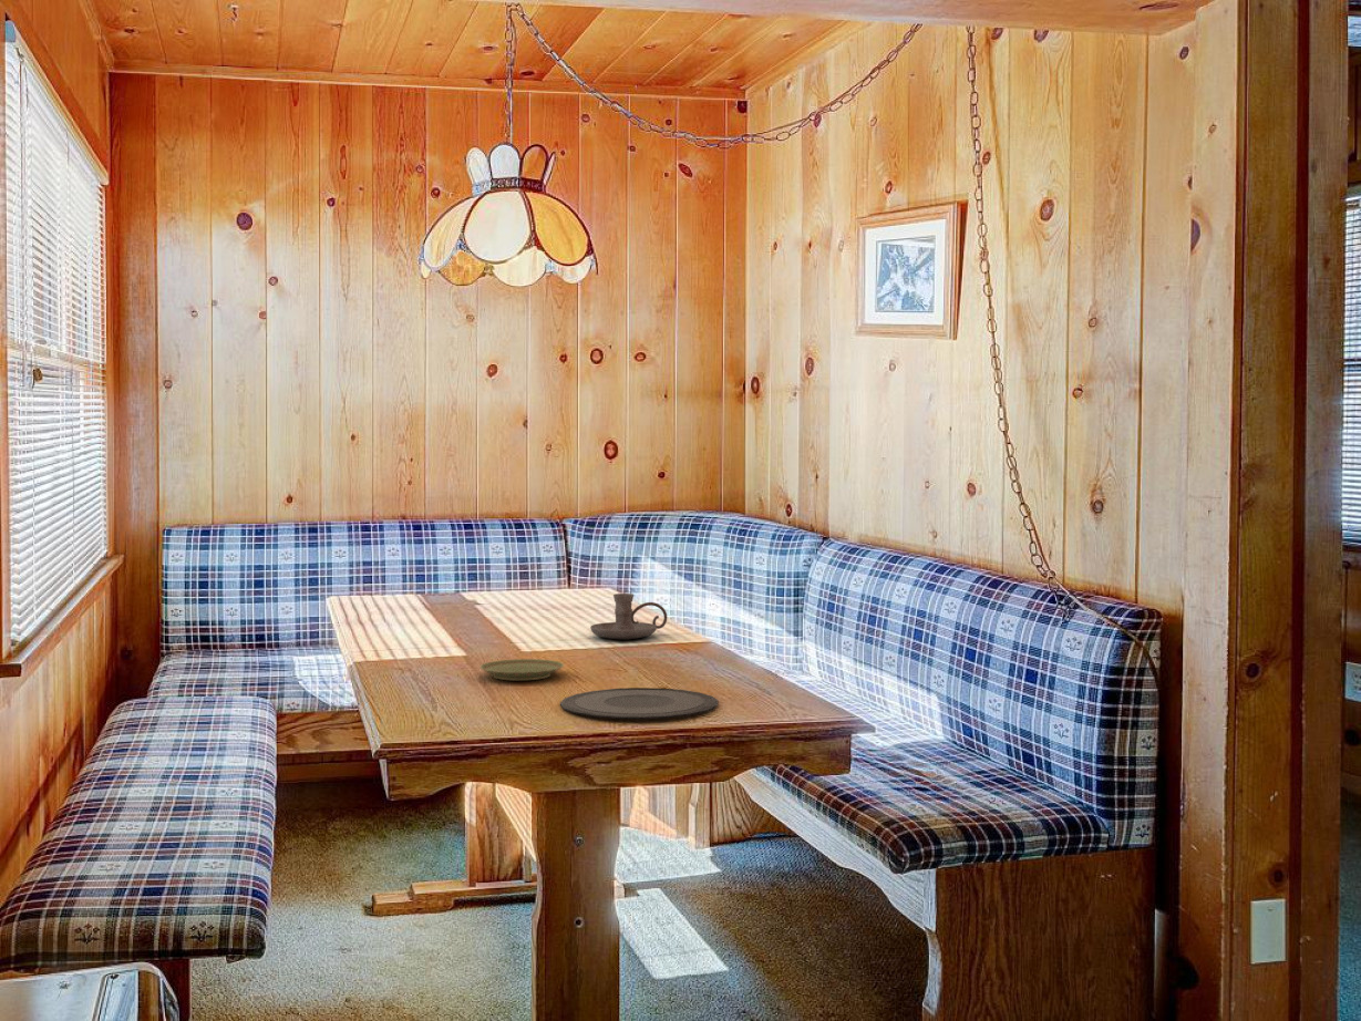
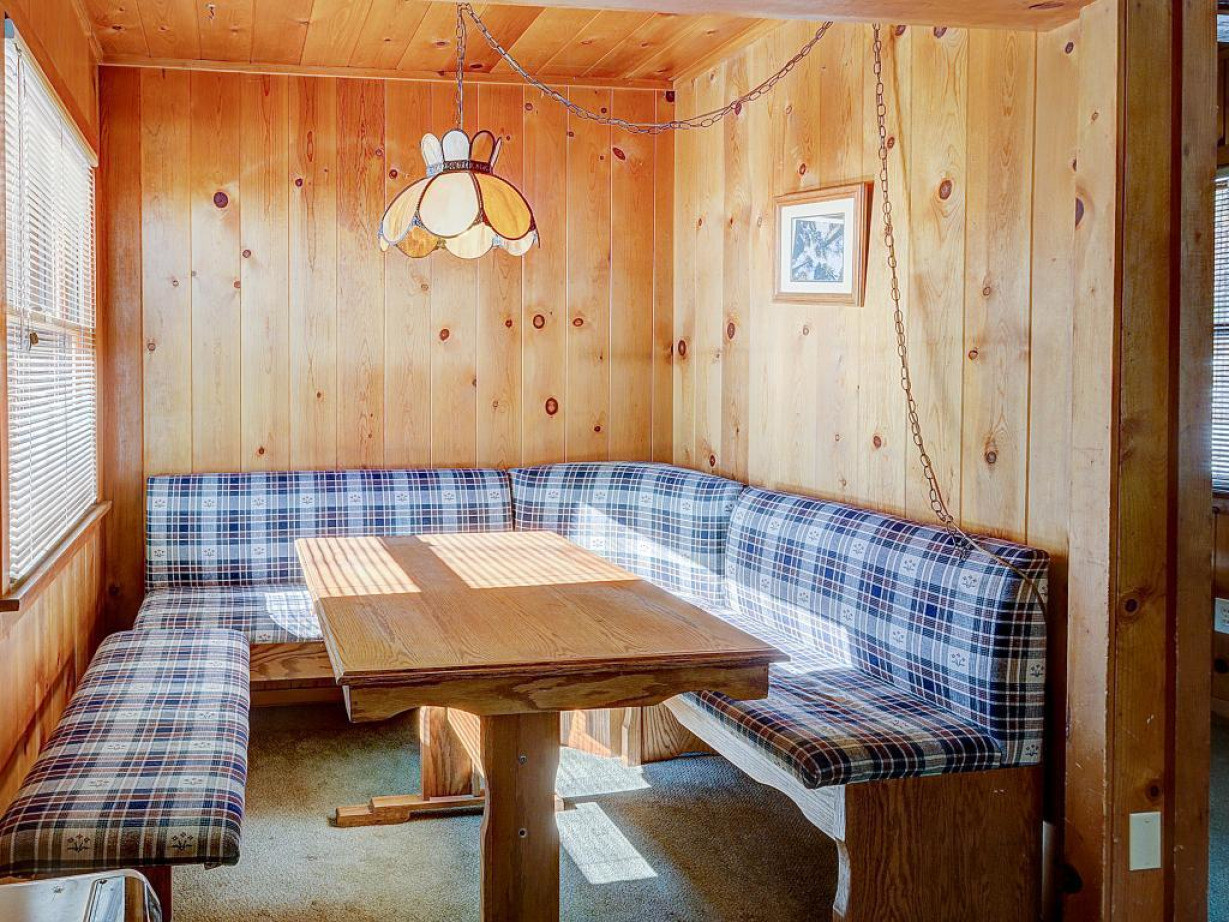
- plate [478,658,566,681]
- candle holder [589,592,668,641]
- plate [559,687,720,720]
